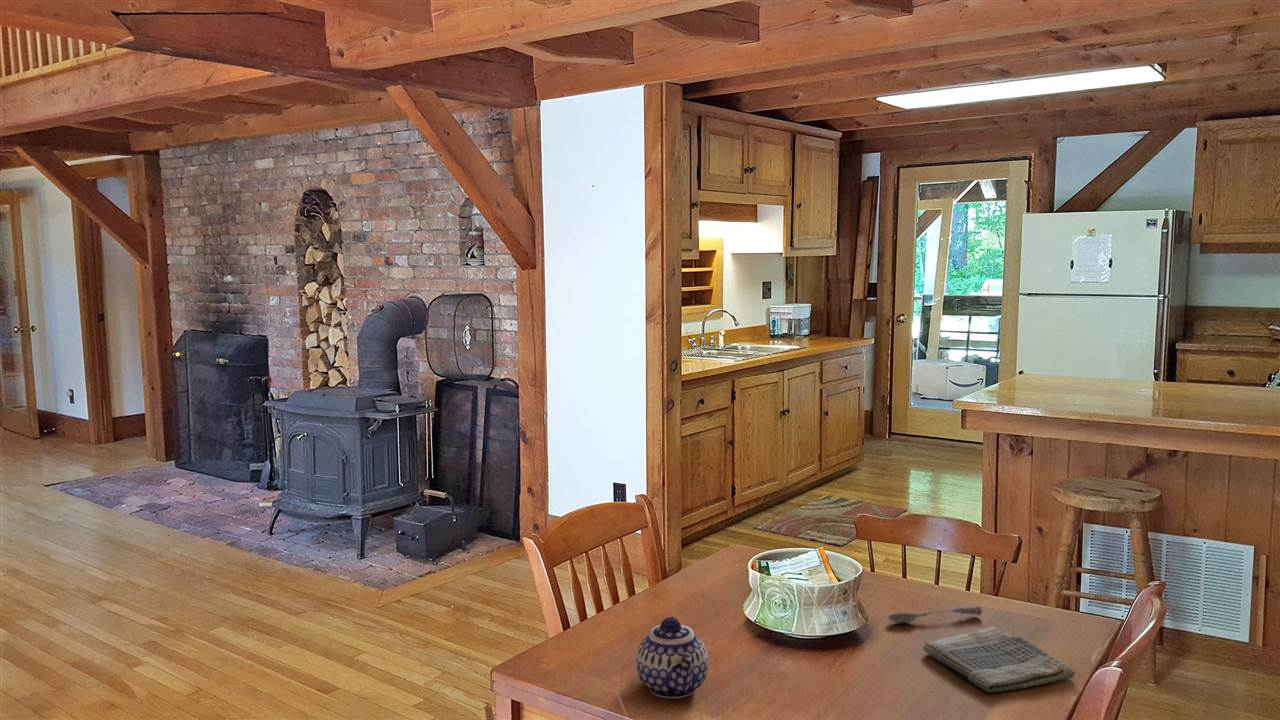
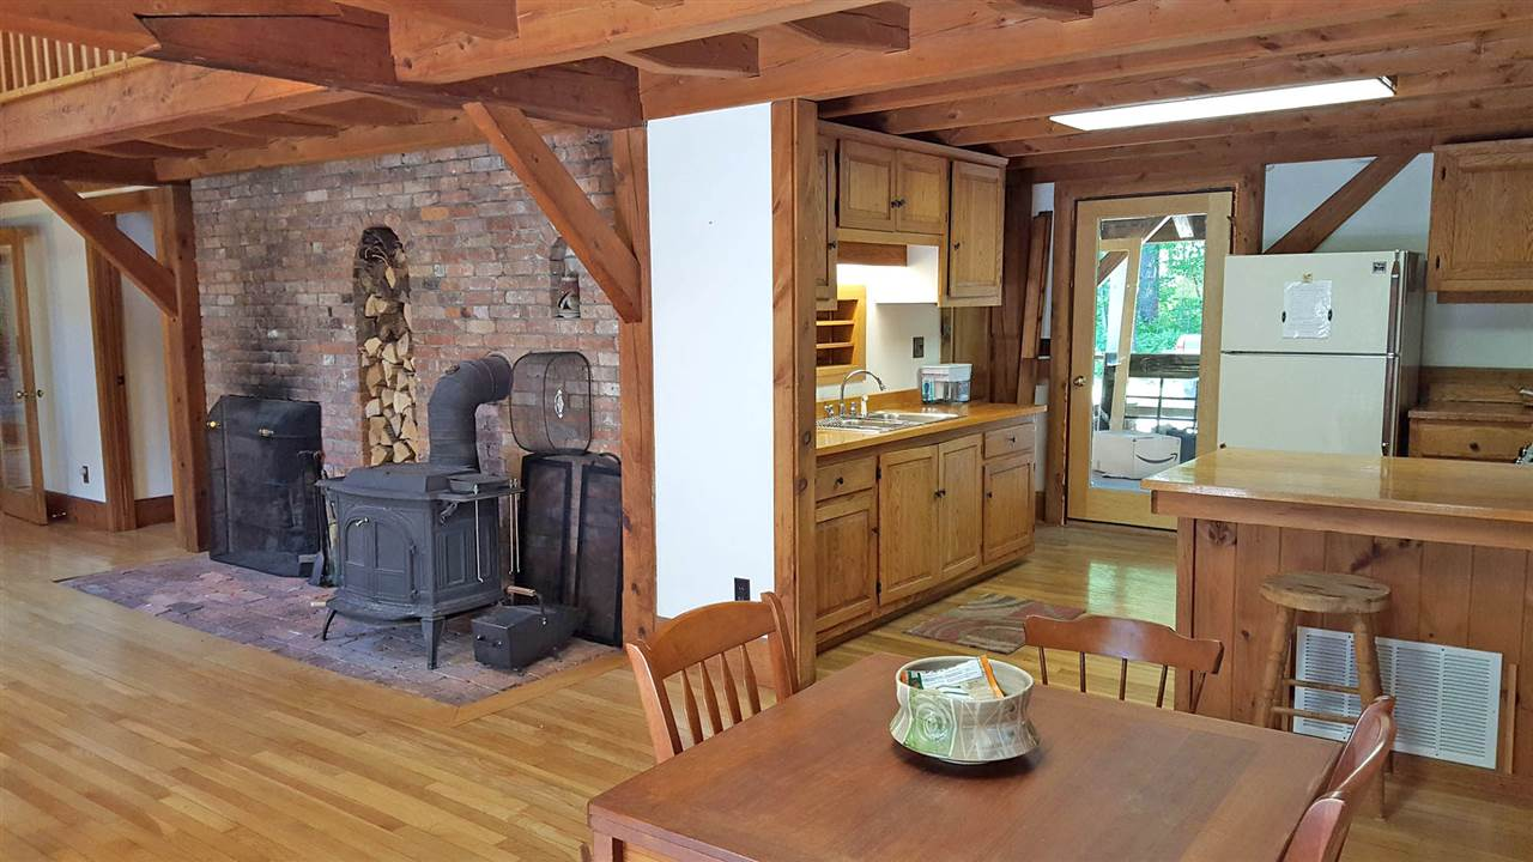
- dish towel [922,625,1076,694]
- soupspoon [886,605,983,624]
- teapot [635,616,709,700]
